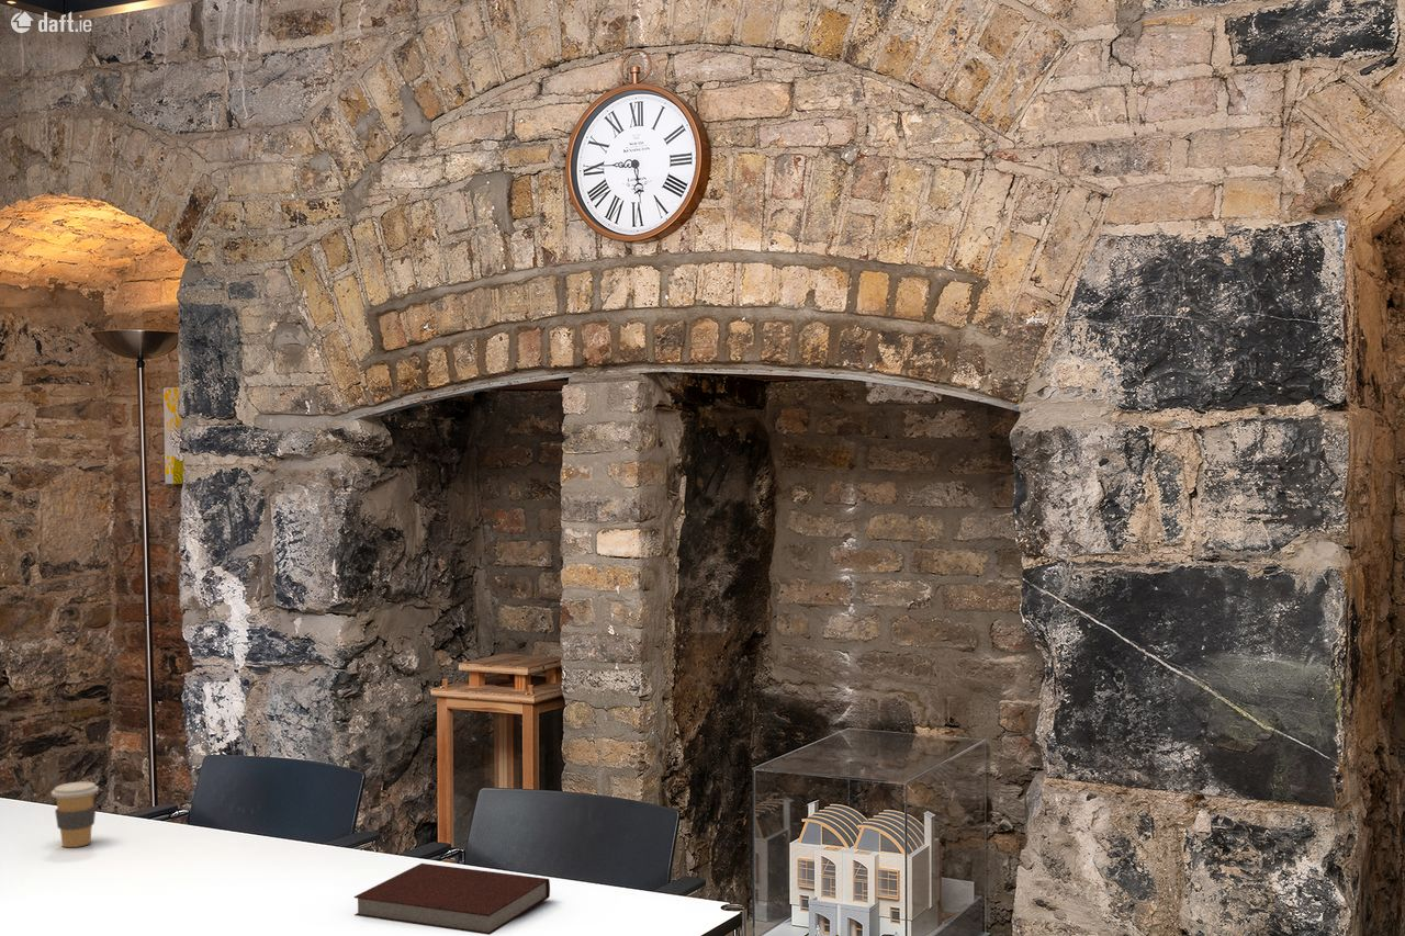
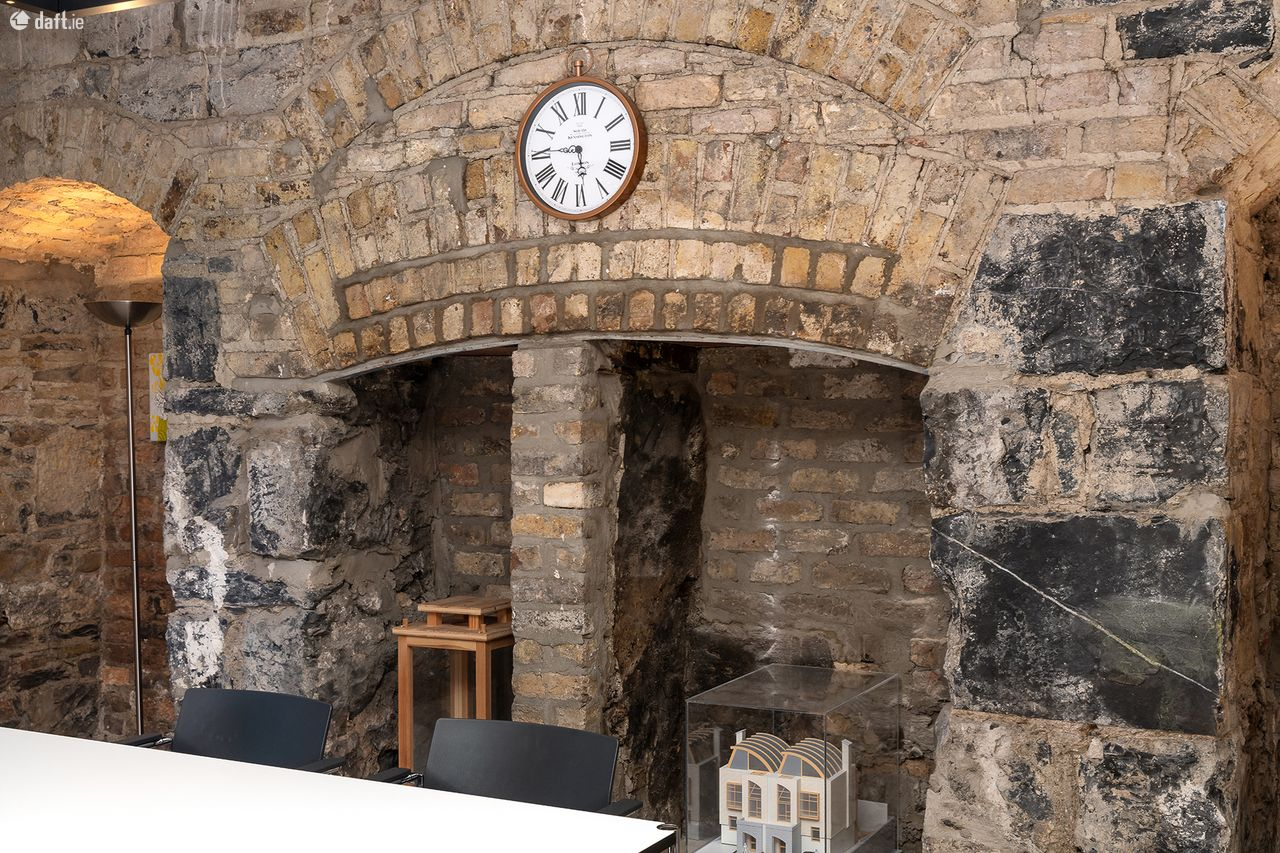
- coffee cup [50,781,100,848]
- notebook [352,862,551,936]
